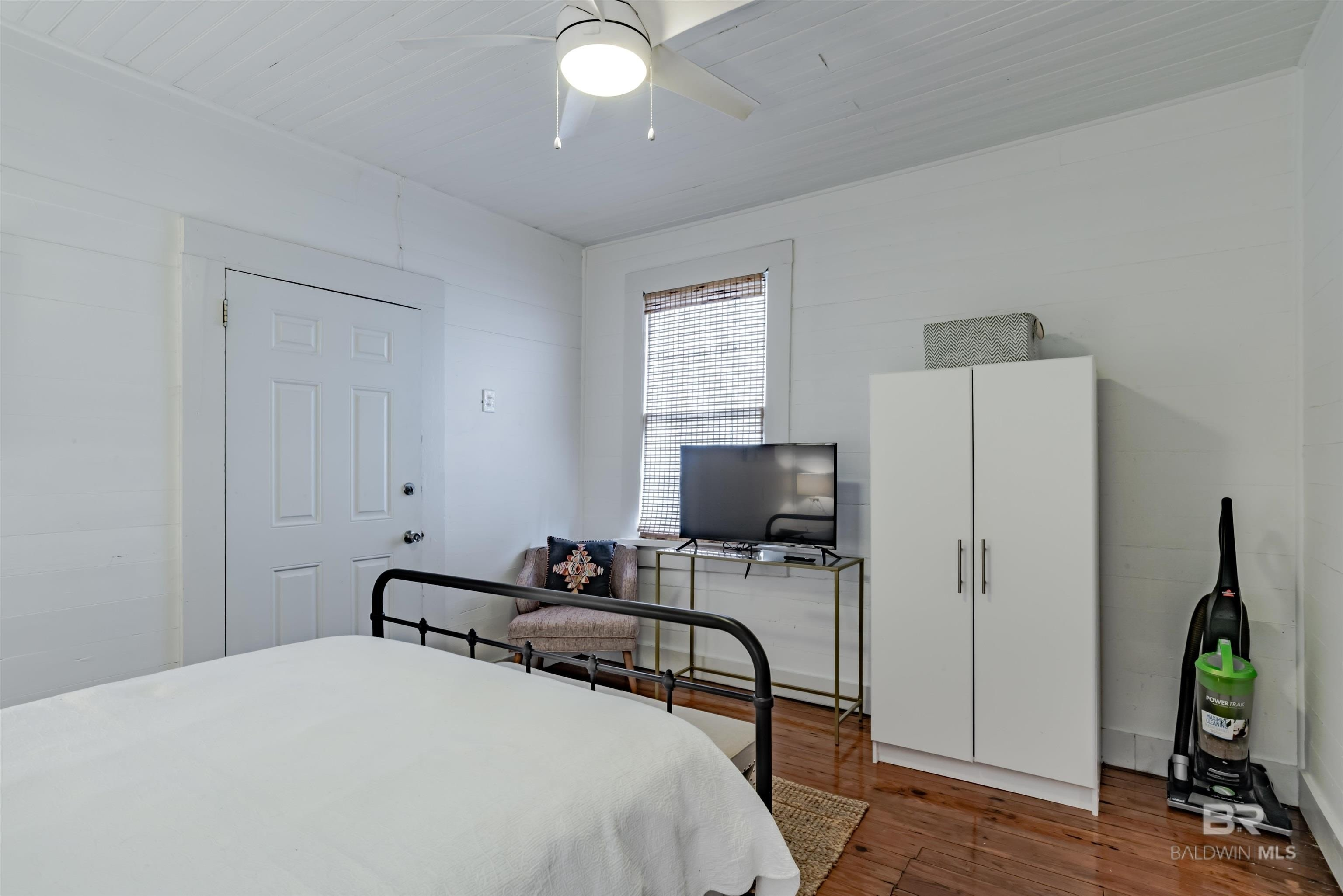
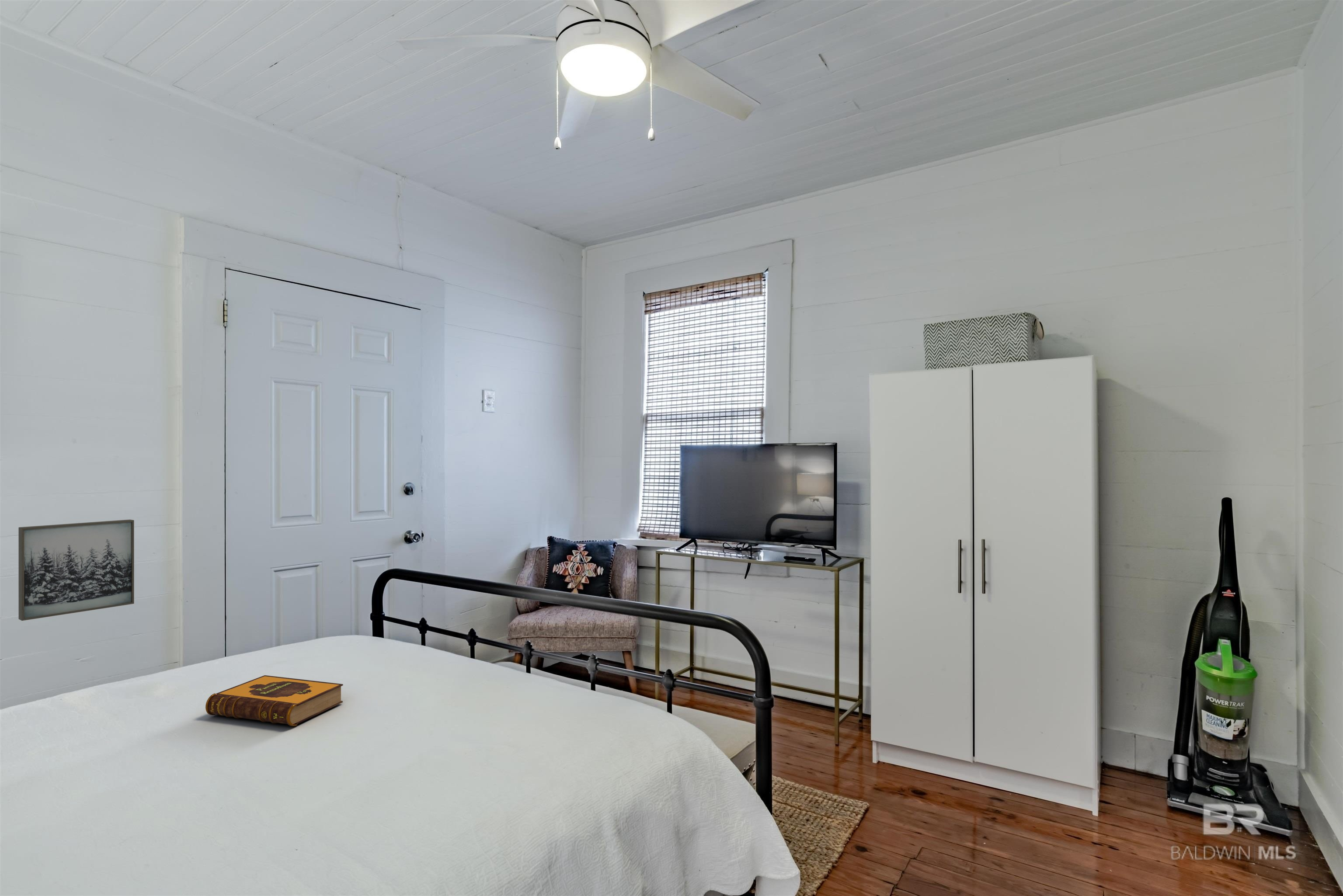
+ wall art [18,519,135,621]
+ hardback book [205,675,344,726]
